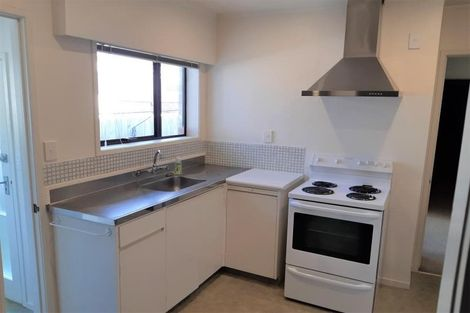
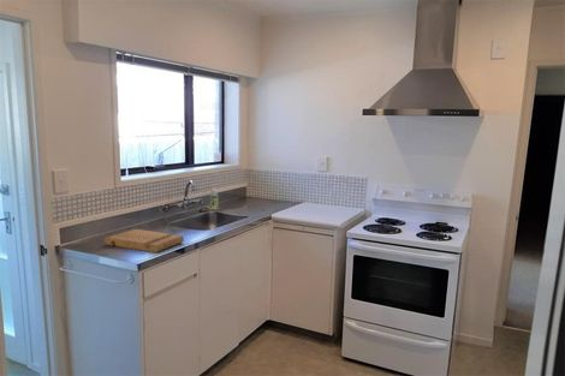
+ cutting board [103,228,185,253]
